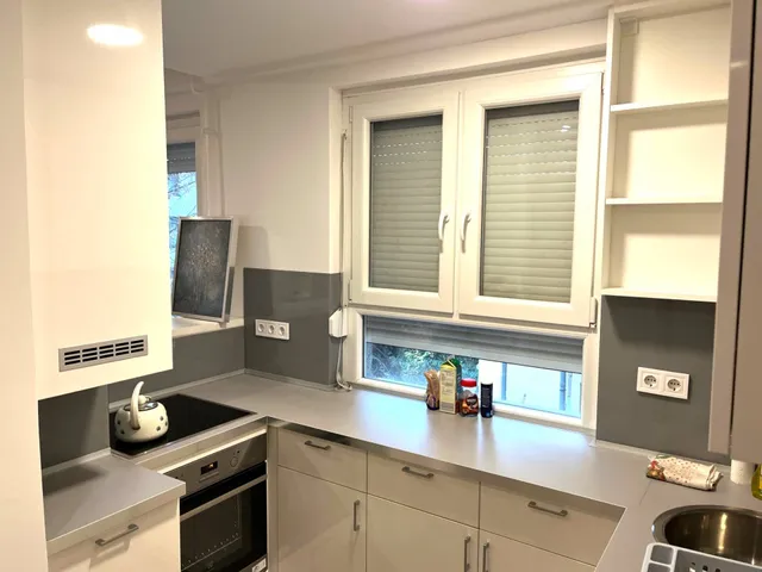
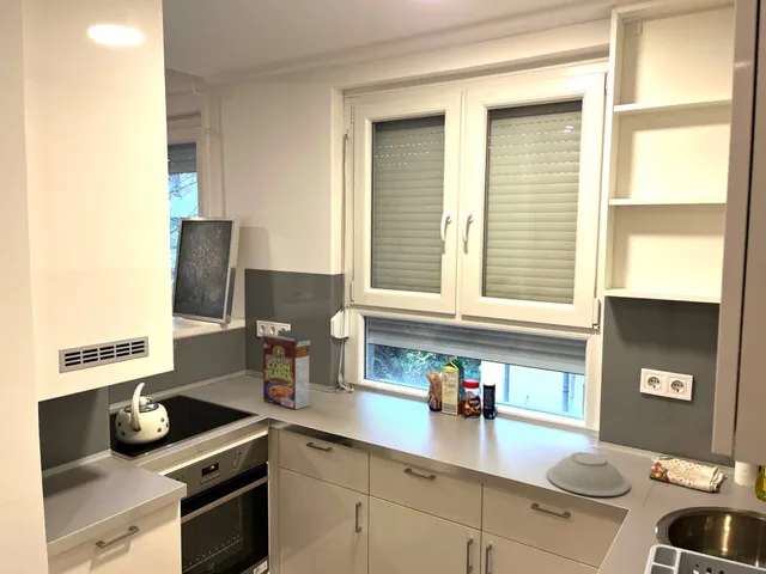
+ bowl [546,451,632,497]
+ cereal box [261,329,311,410]
